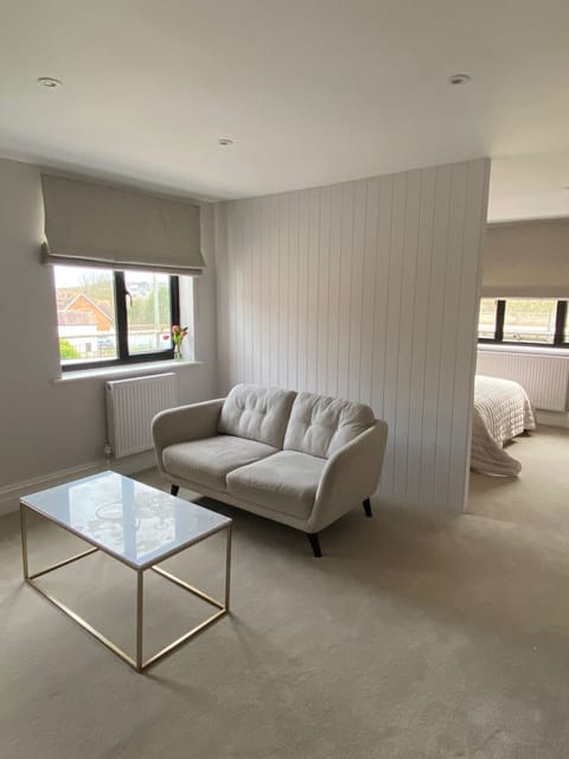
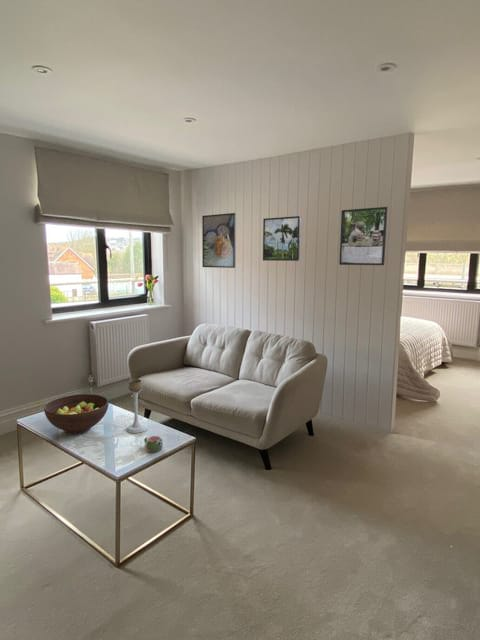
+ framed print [201,212,237,269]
+ mug [143,435,164,453]
+ candle holder [125,378,148,434]
+ fruit bowl [43,393,110,435]
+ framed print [338,206,388,266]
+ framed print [262,215,302,262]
